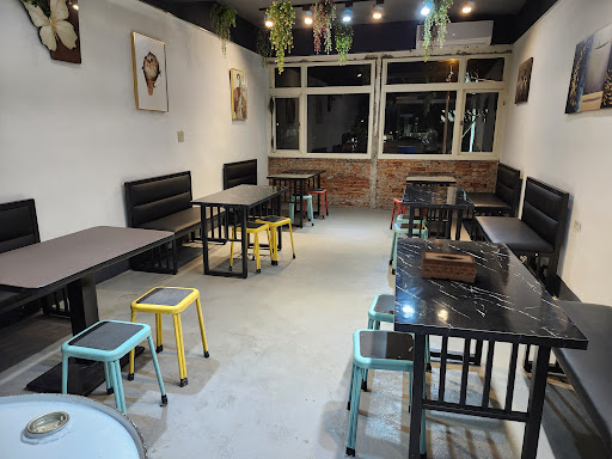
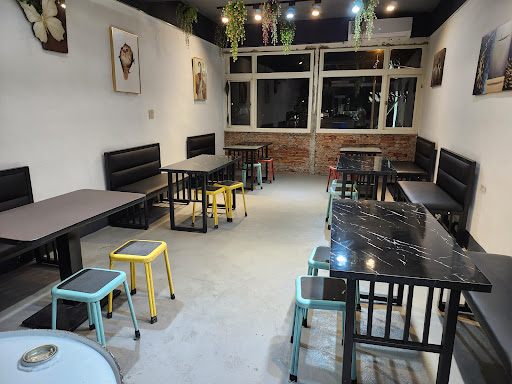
- tissue box [421,250,477,283]
